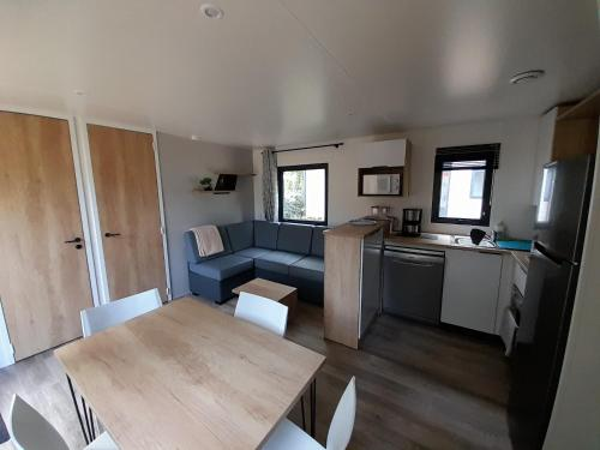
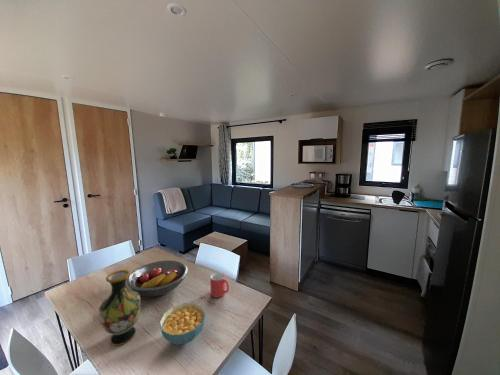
+ vase [98,269,142,347]
+ cereal bowl [159,301,207,346]
+ mug [209,272,230,299]
+ fruit bowl [126,260,189,298]
